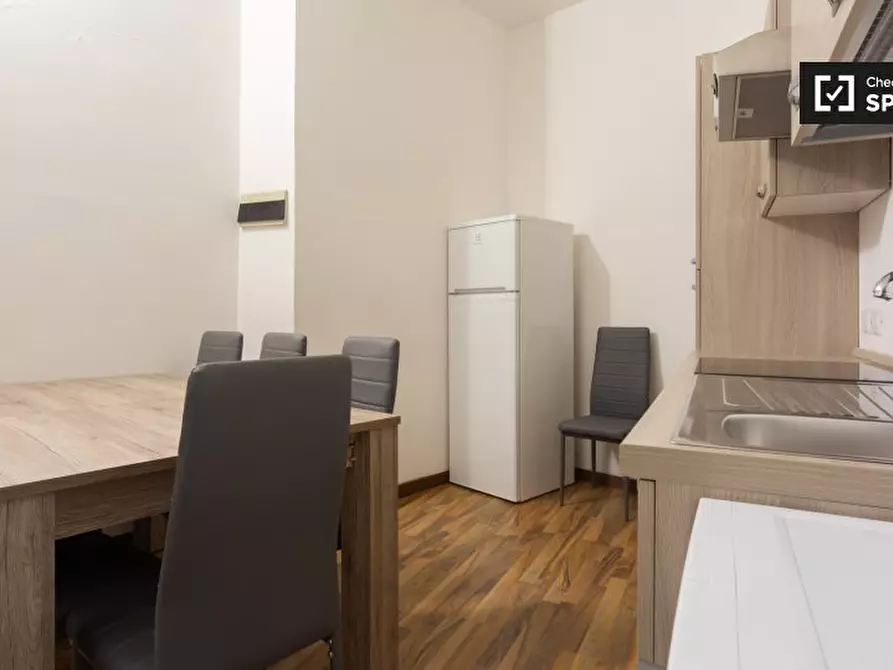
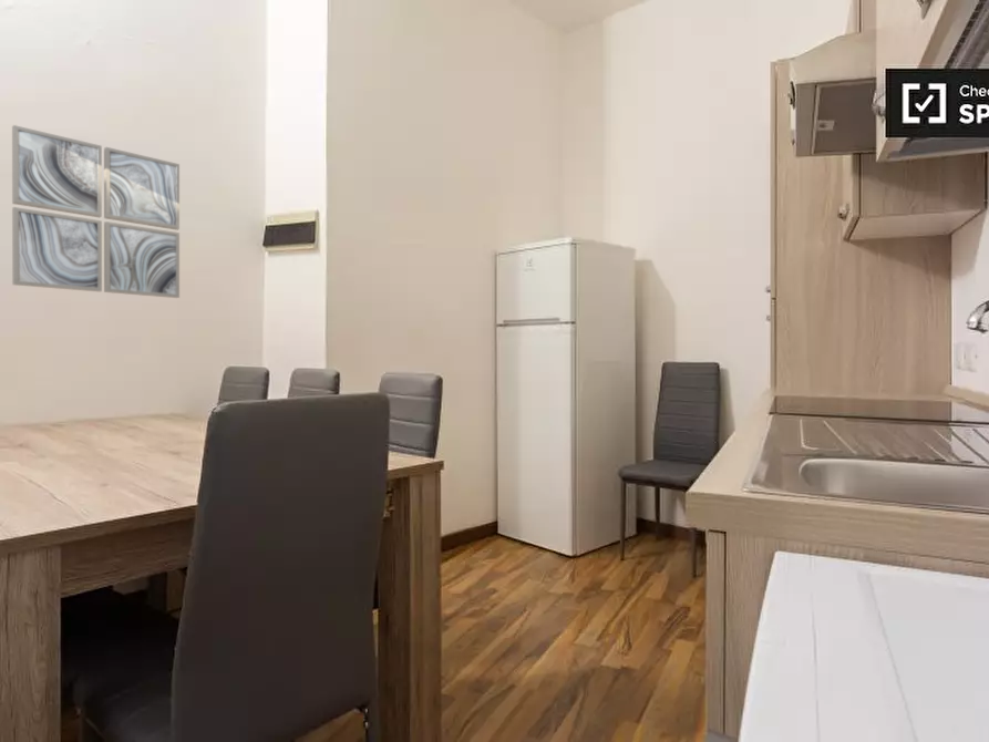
+ wall art [11,124,181,299]
